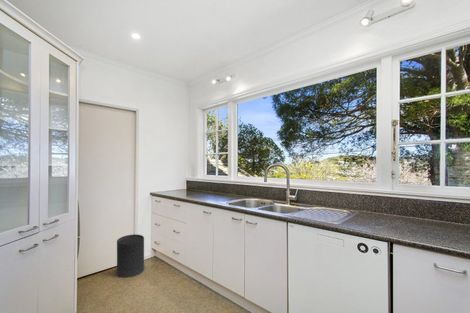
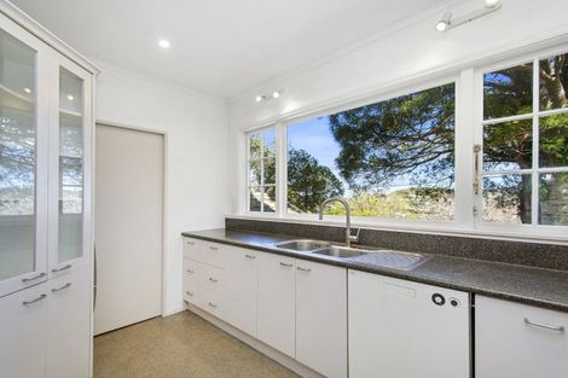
- trash can [116,233,145,279]
